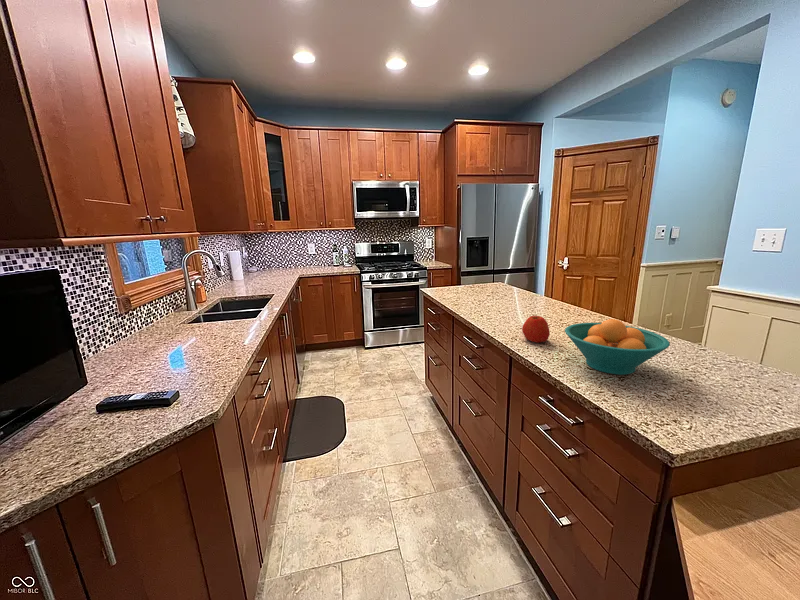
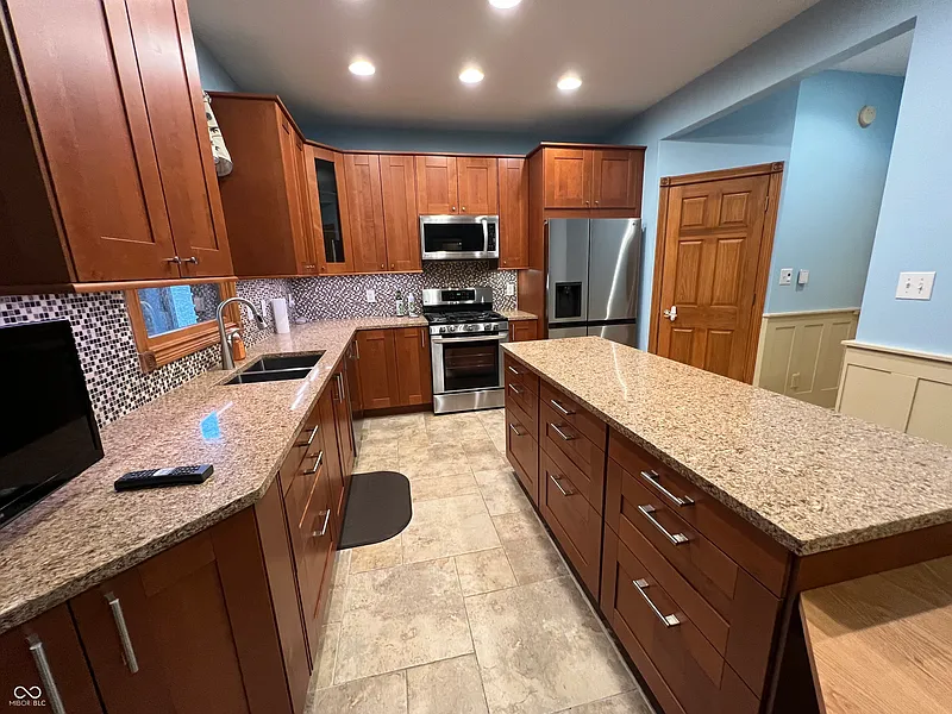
- apple [521,315,551,344]
- fruit bowl [564,318,671,376]
